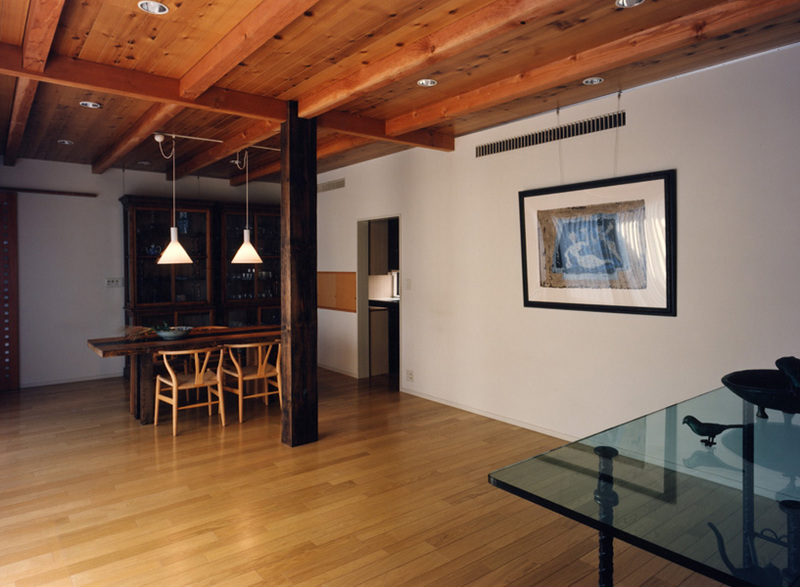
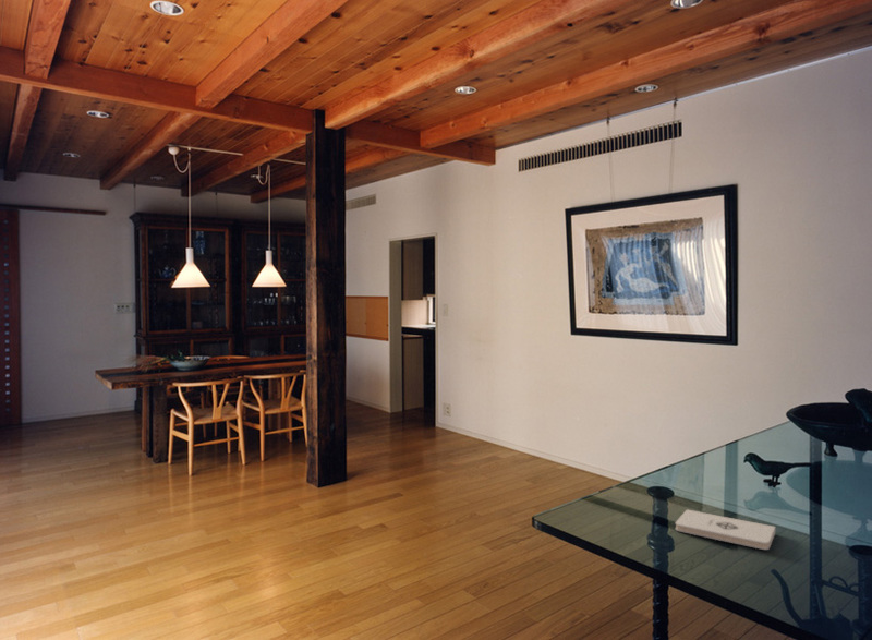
+ notepad [675,508,776,551]
